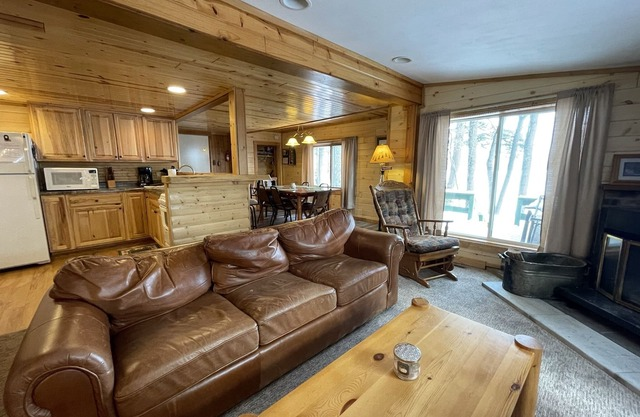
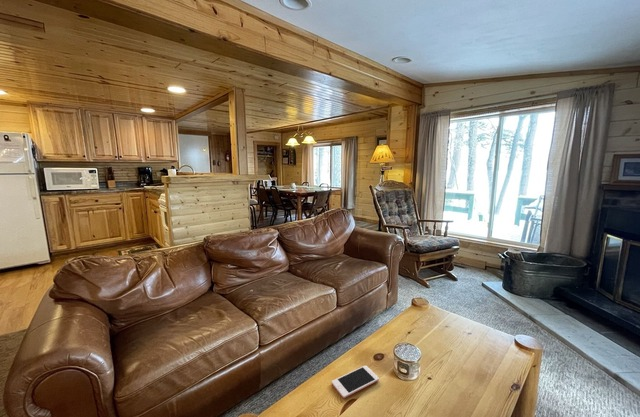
+ cell phone [331,365,380,399]
